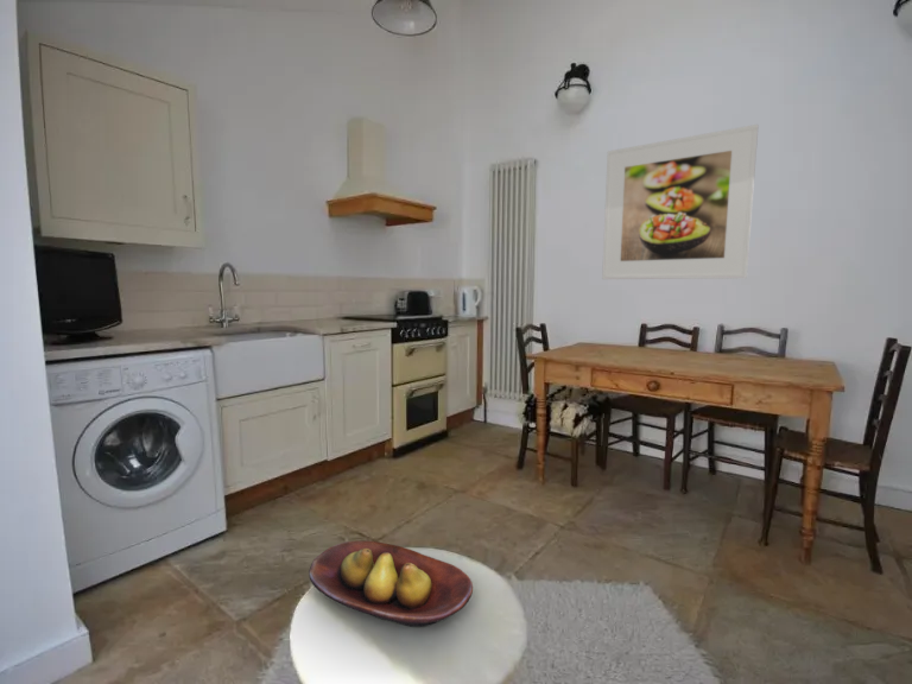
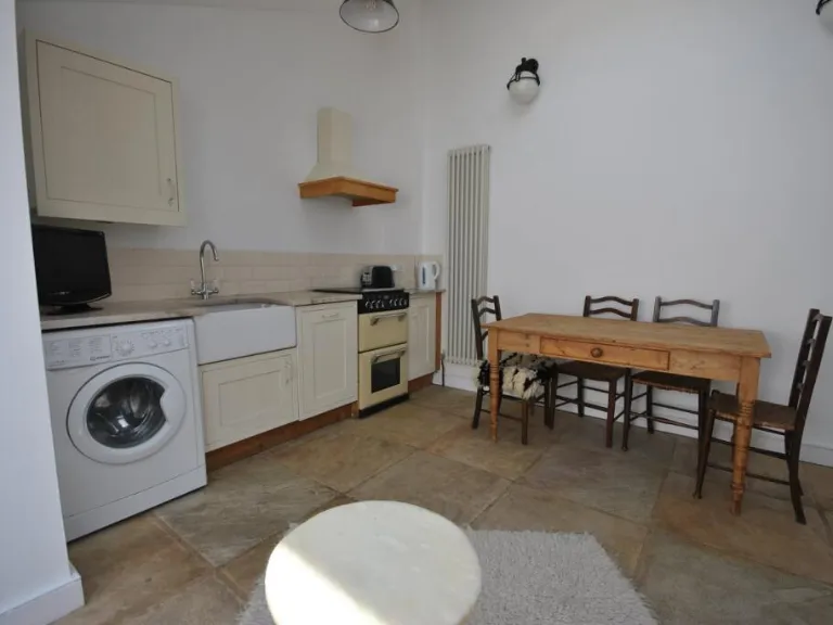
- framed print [601,124,760,280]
- fruit bowl [308,539,474,628]
